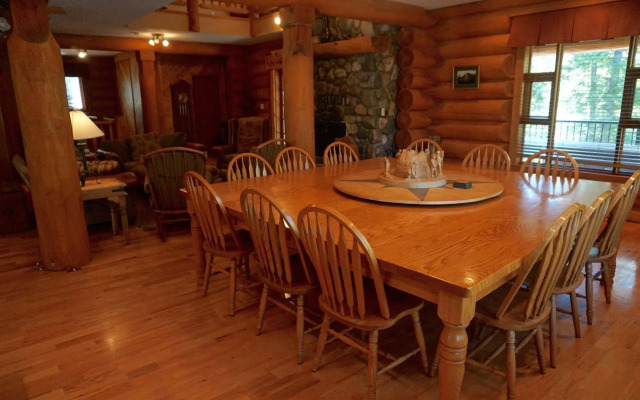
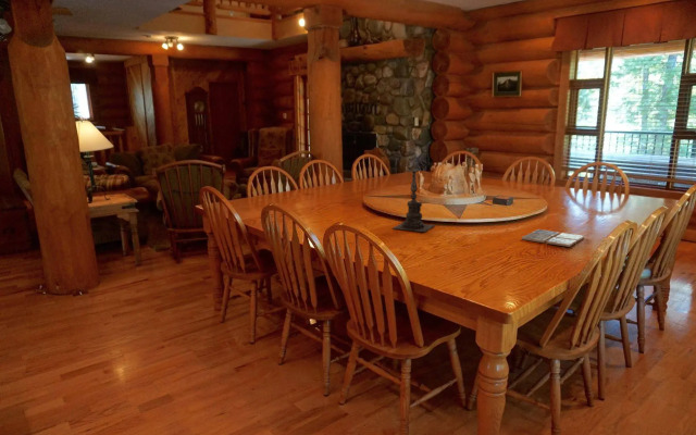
+ drink coaster [521,228,585,248]
+ candle holder [391,163,436,233]
